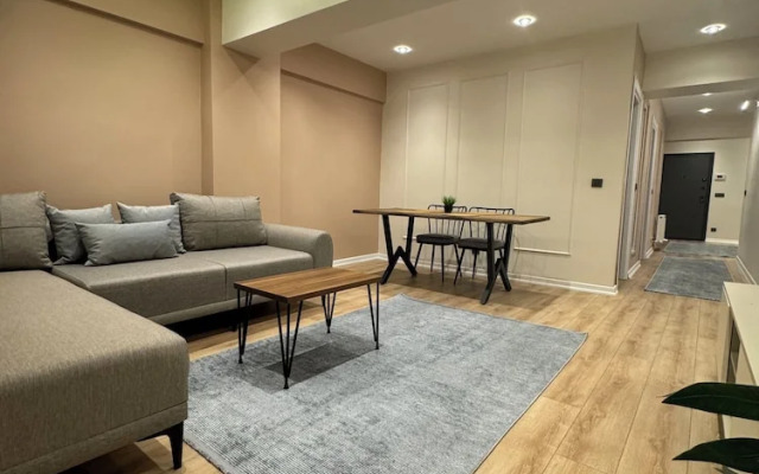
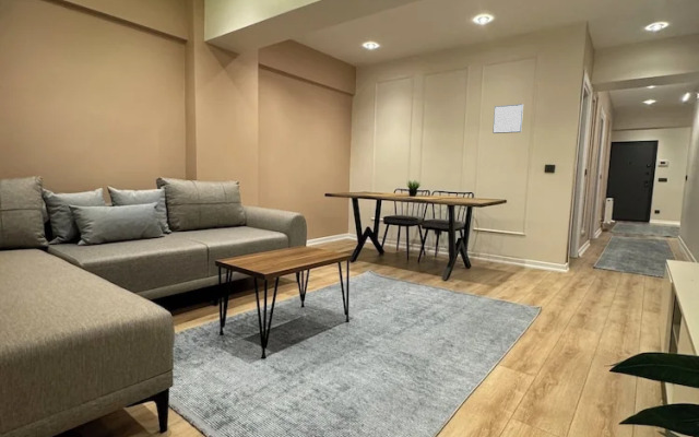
+ wall art [491,103,524,134]
